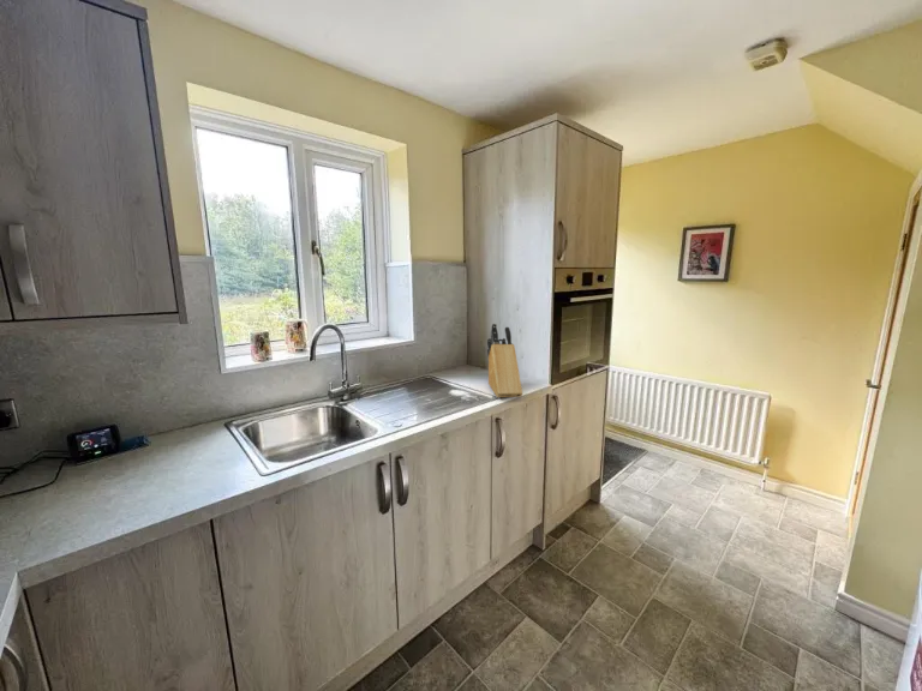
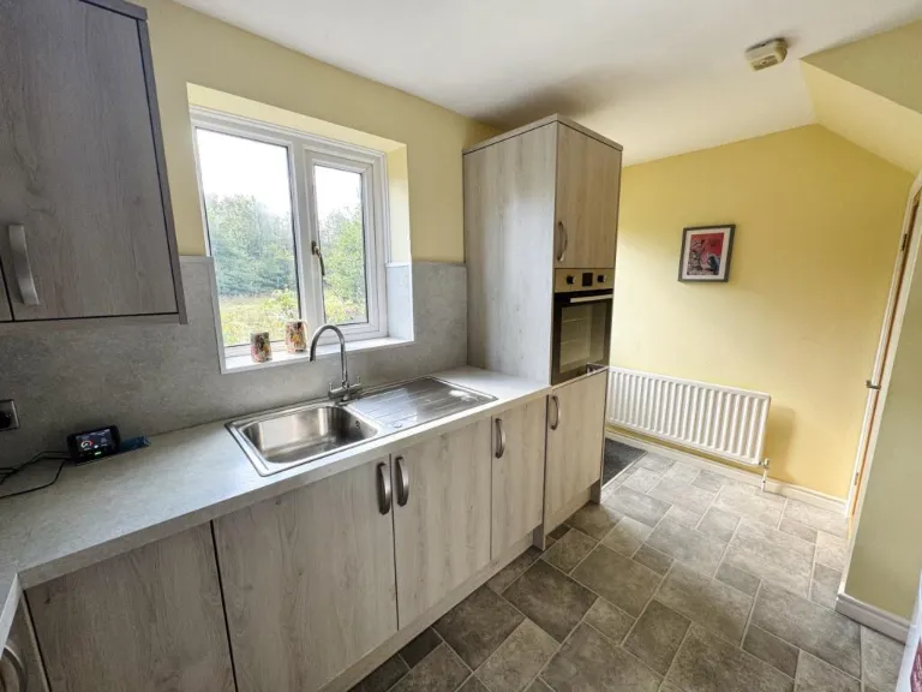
- knife block [486,323,523,398]
